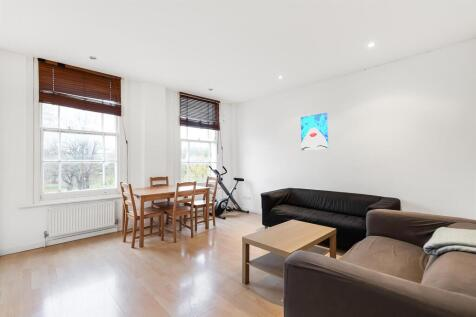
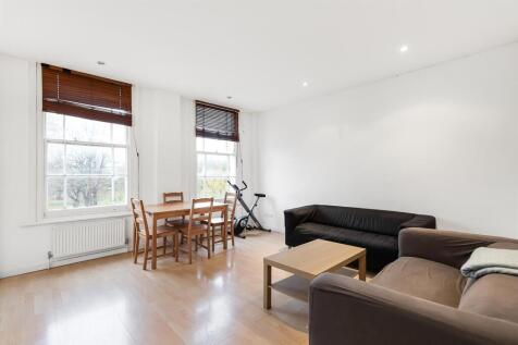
- wall art [300,112,329,151]
